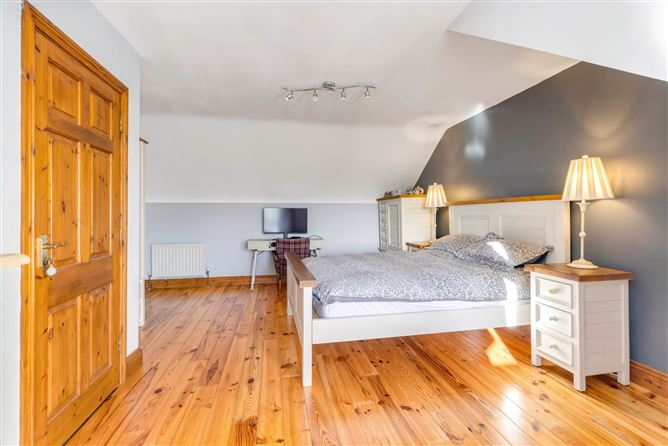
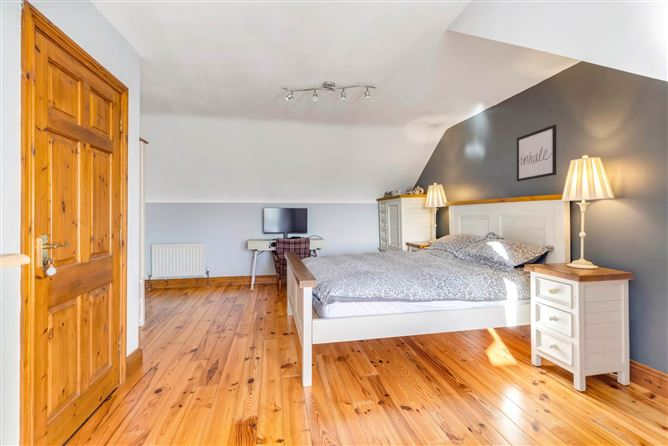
+ wall art [516,124,557,183]
